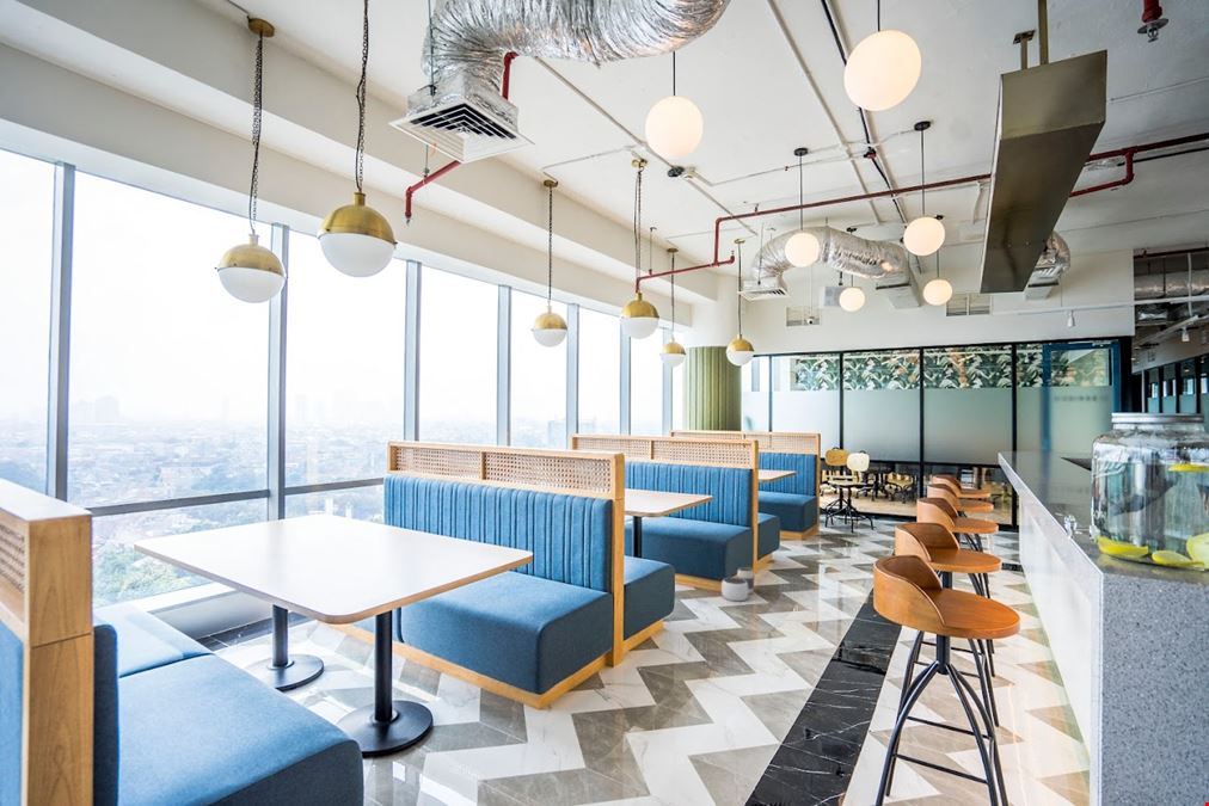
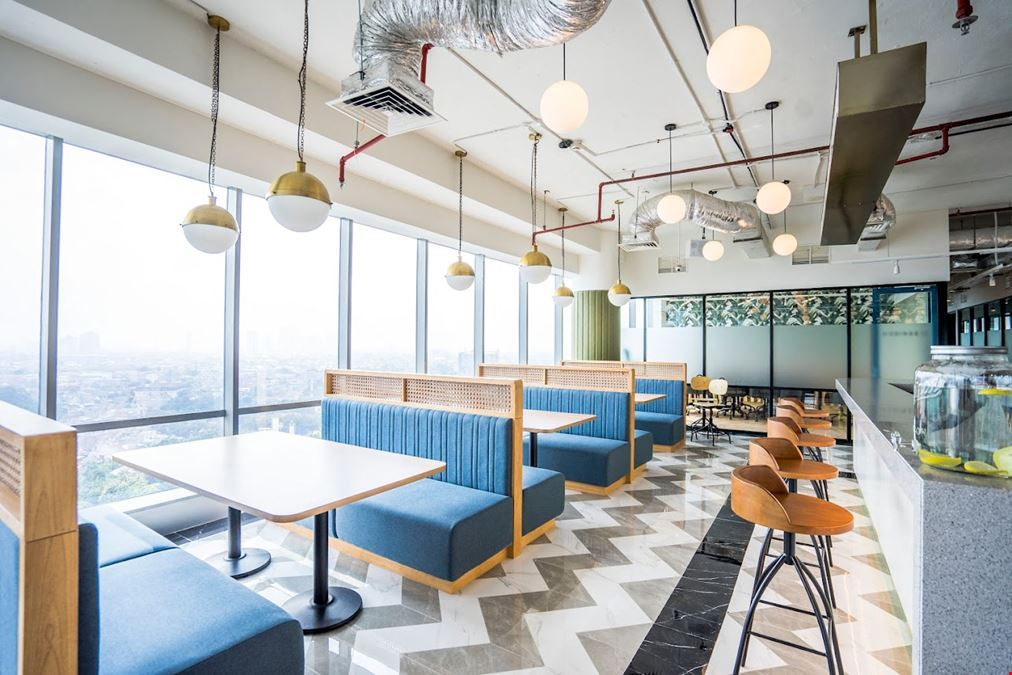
- waste basket [720,566,755,602]
